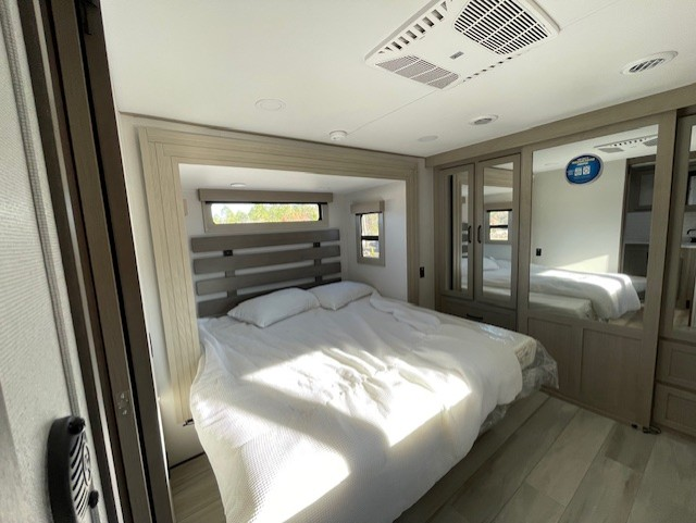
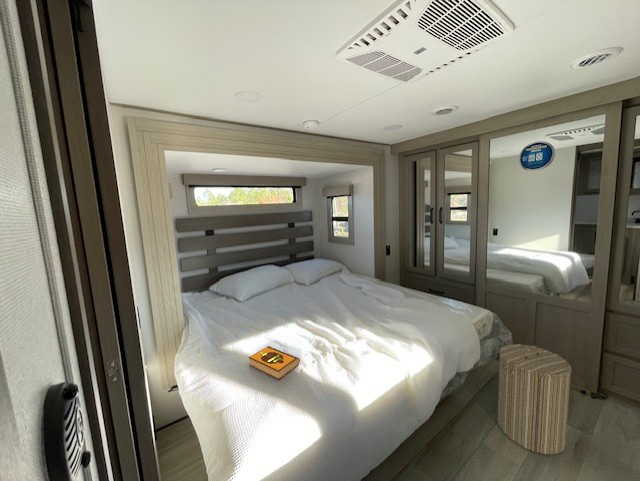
+ laundry hamper [497,343,573,456]
+ hardback book [247,345,301,380]
